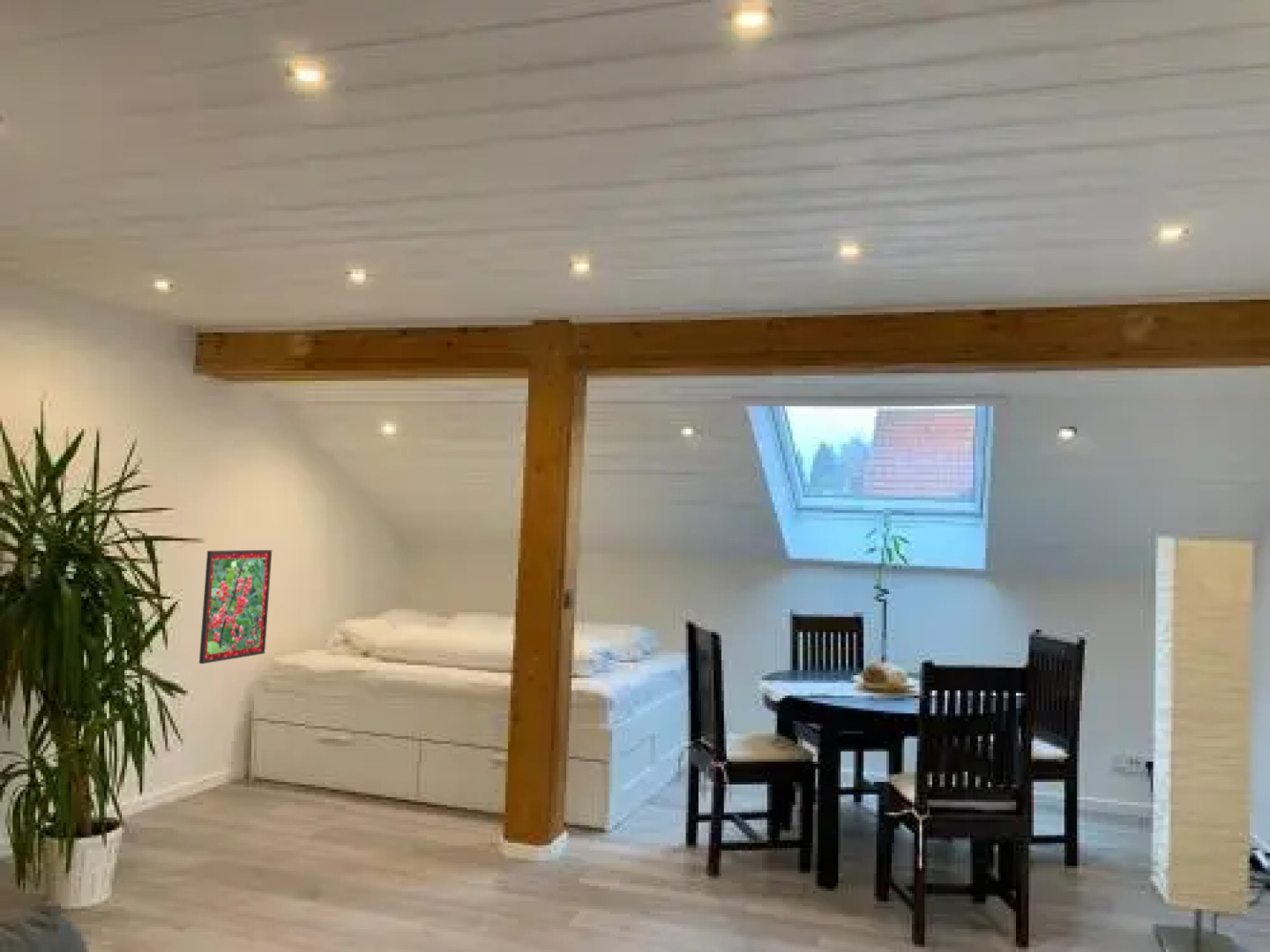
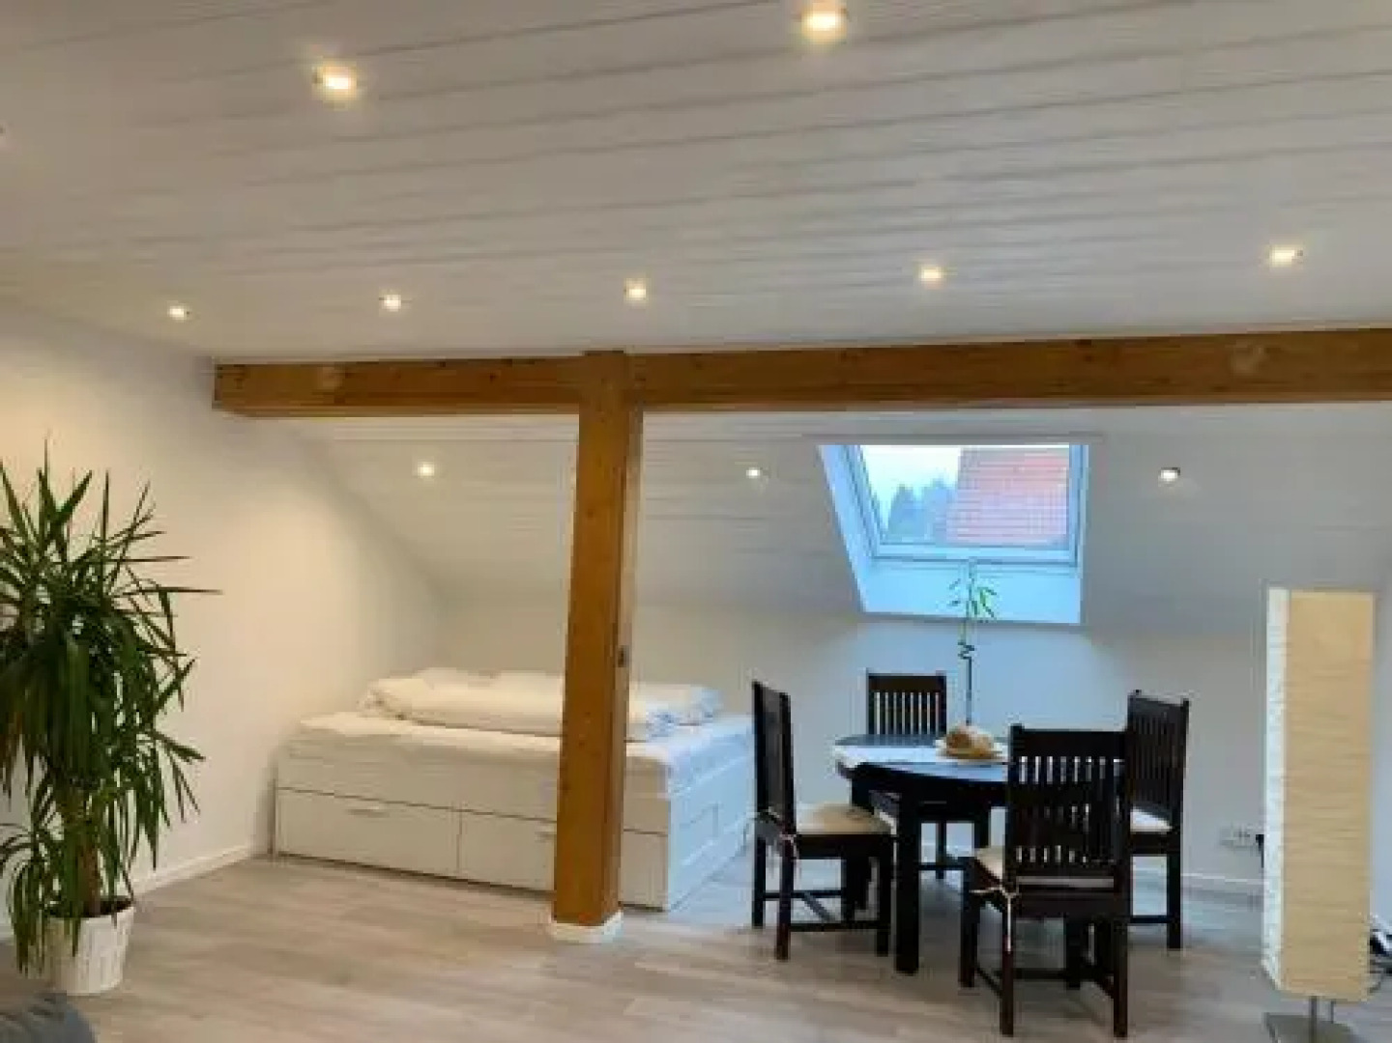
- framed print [198,549,273,665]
